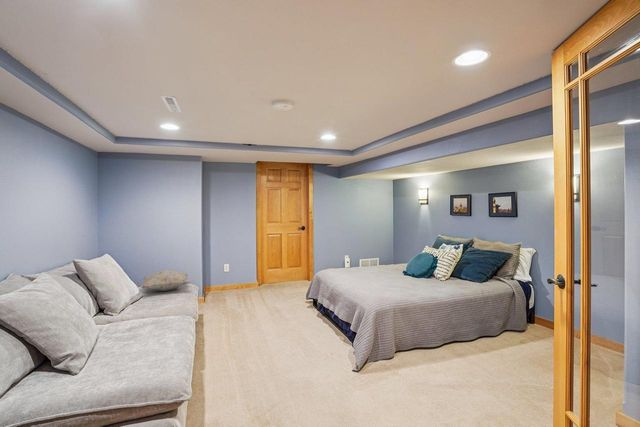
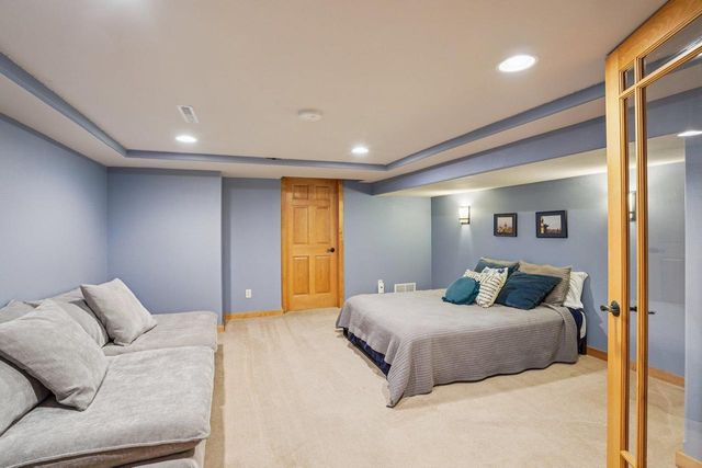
- decorative pillow [139,269,192,292]
